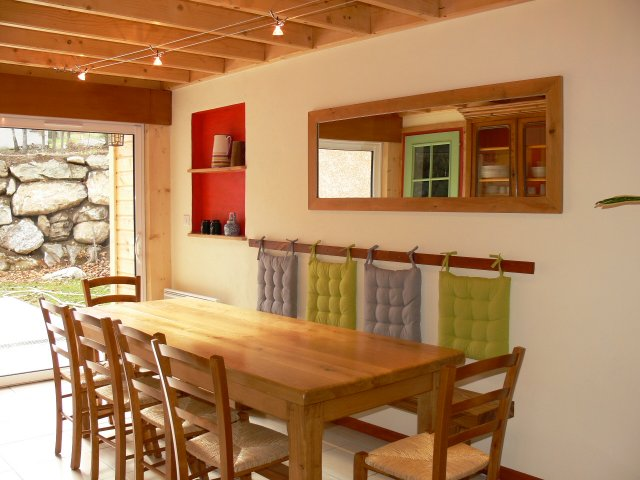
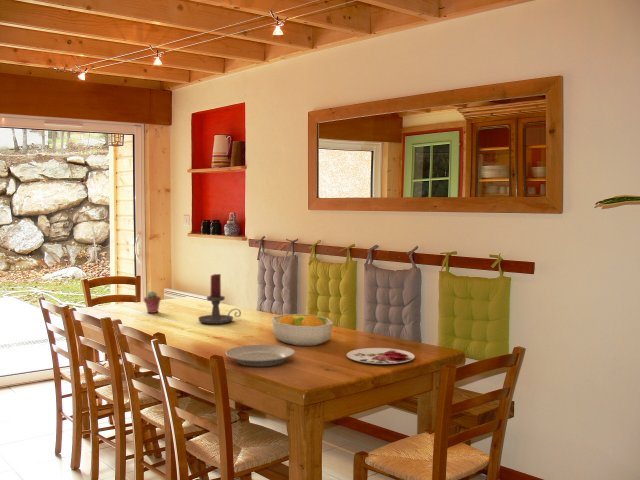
+ fruit bowl [271,313,334,347]
+ candle holder [197,273,242,325]
+ plate [346,347,416,365]
+ plate [225,344,296,367]
+ potted succulent [143,290,162,314]
